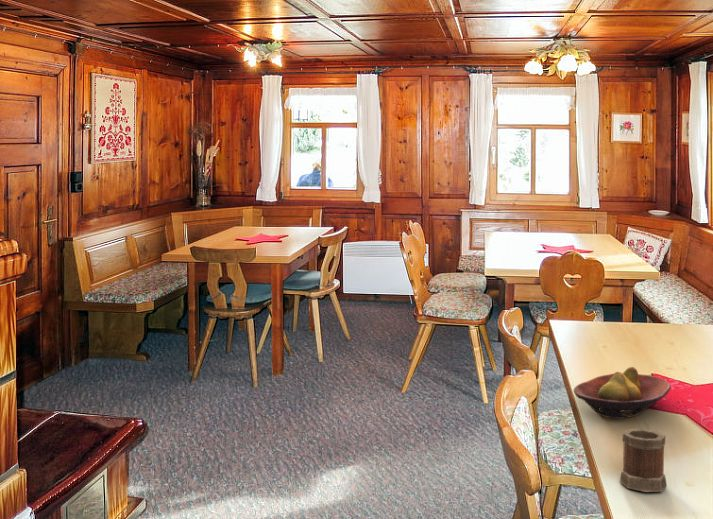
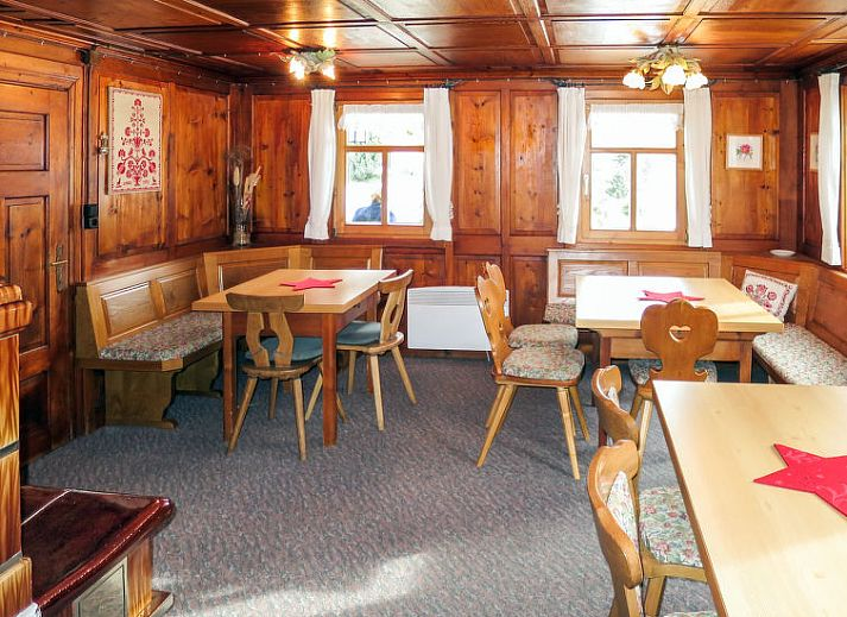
- mug [619,428,668,493]
- fruit bowl [573,366,672,420]
